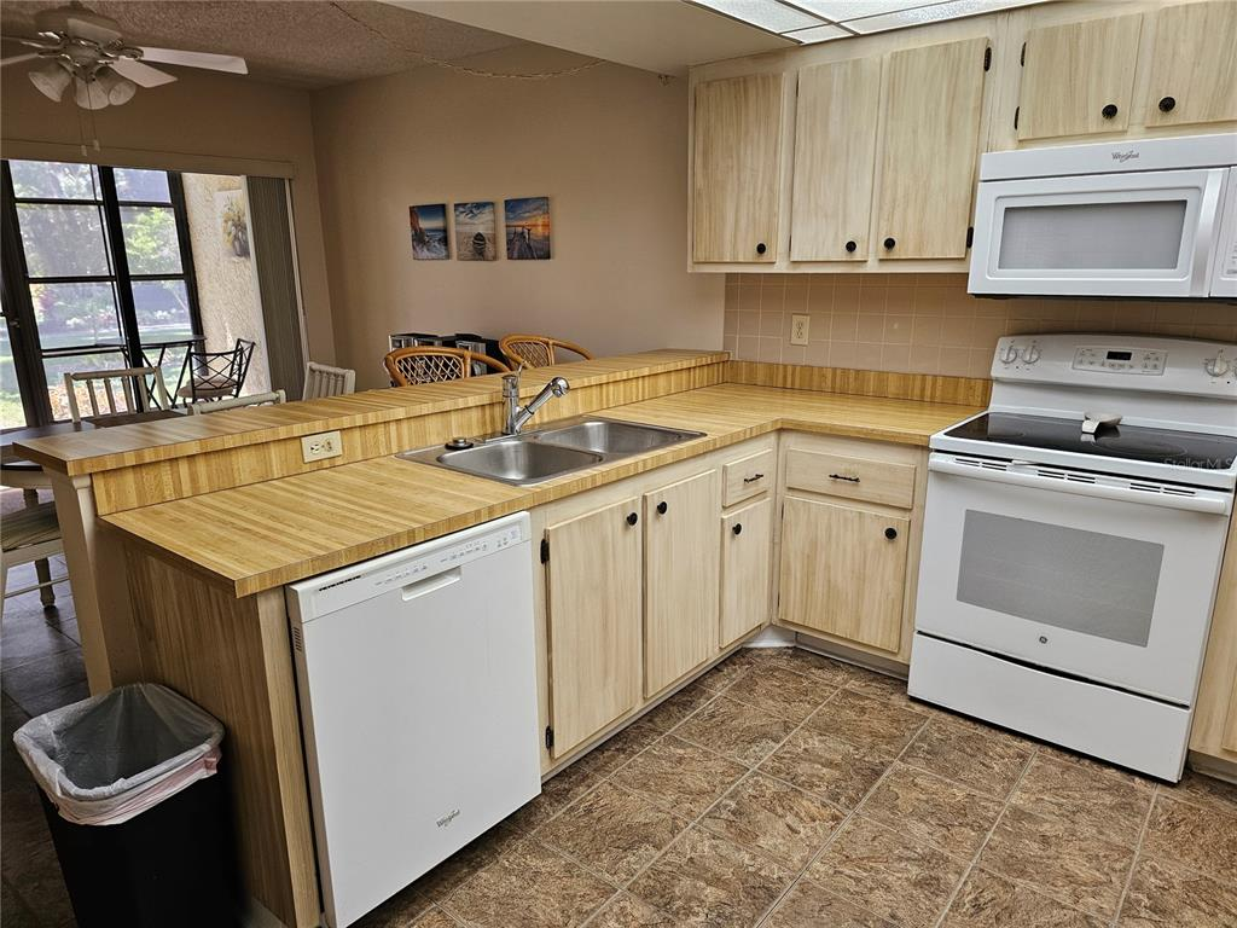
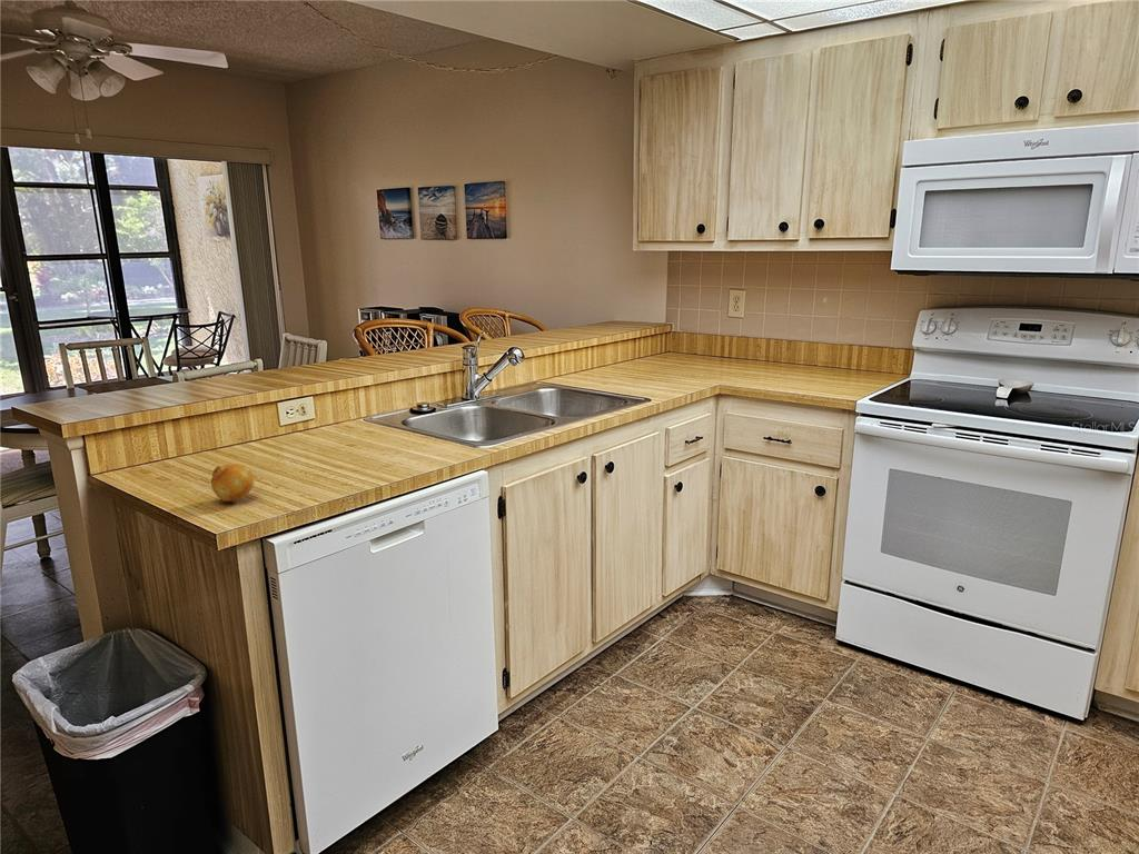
+ fruit [210,463,255,503]
